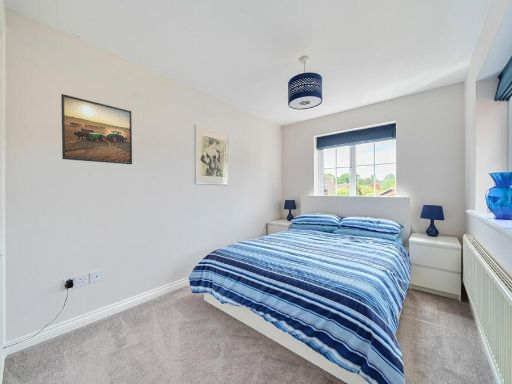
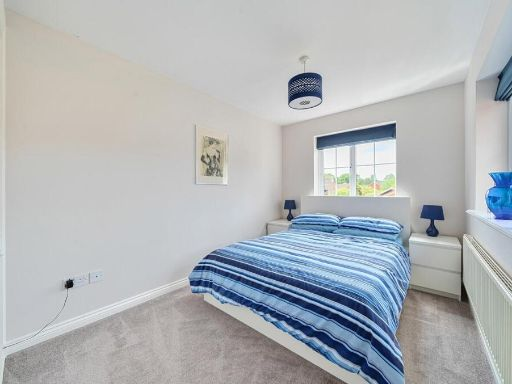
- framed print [60,93,133,165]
